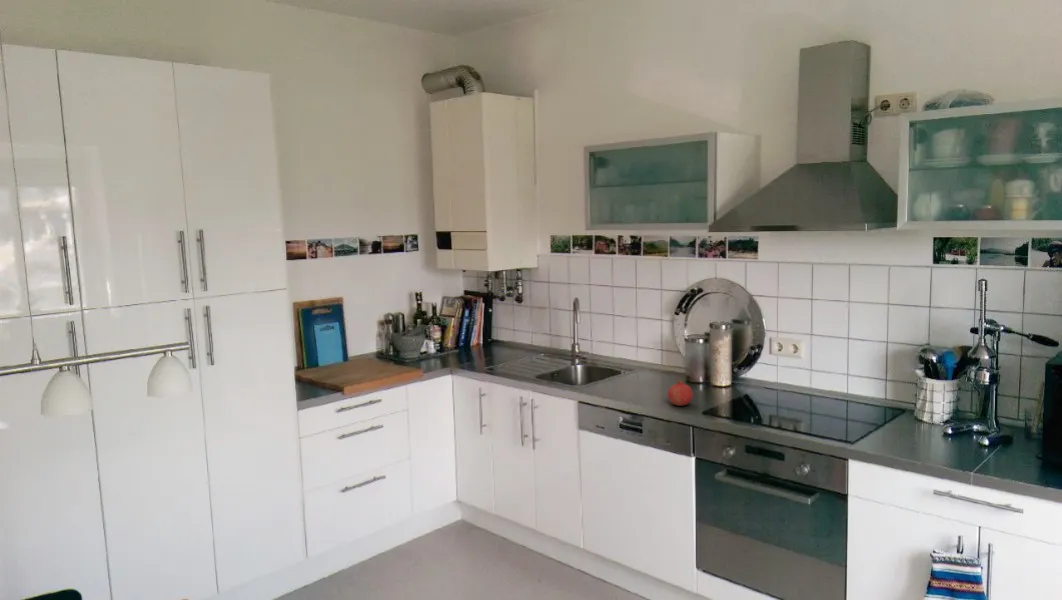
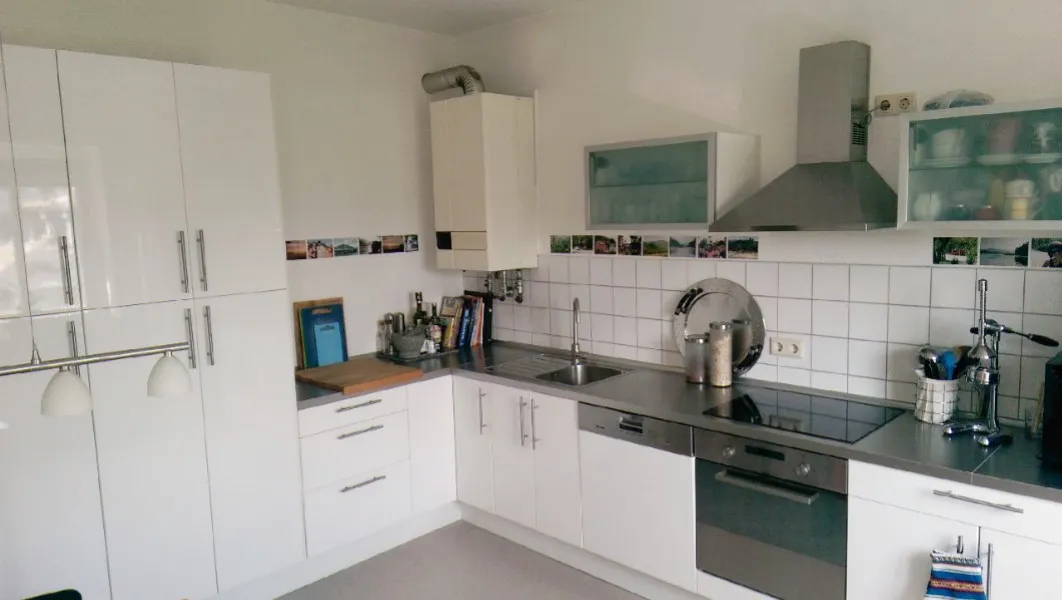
- fruit [667,379,694,407]
